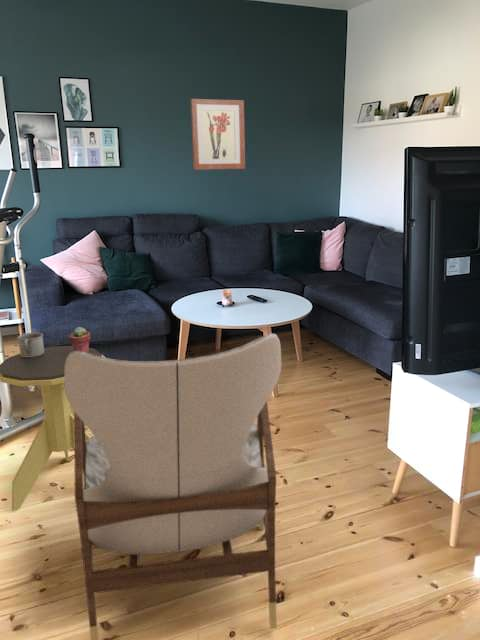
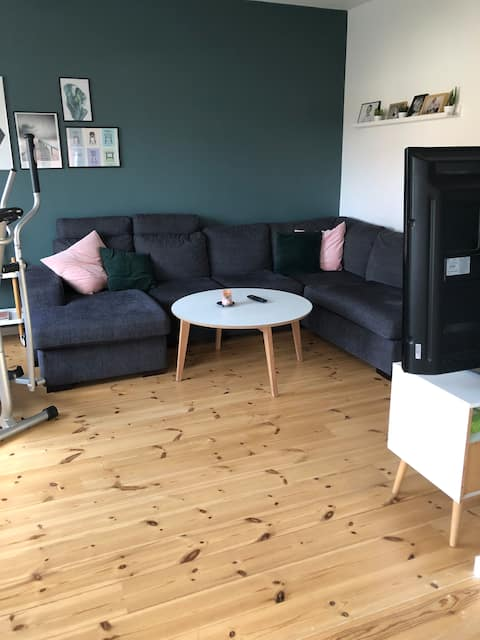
- mug [16,332,45,357]
- wall art [190,98,246,171]
- side table [0,345,106,512]
- armchair [64,332,282,640]
- potted succulent [67,326,91,353]
